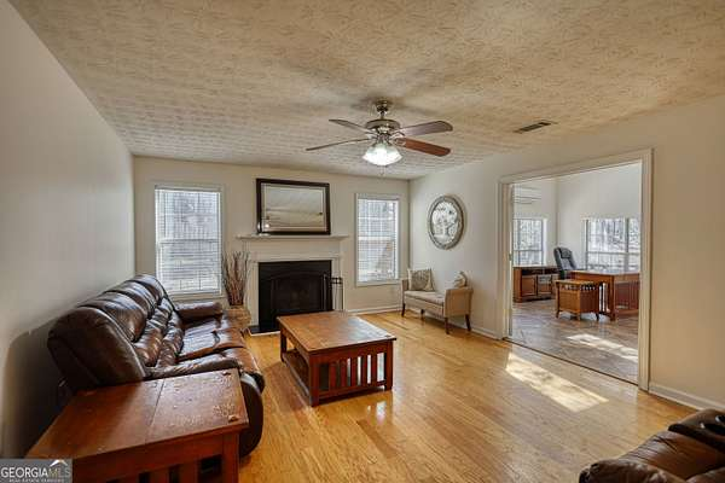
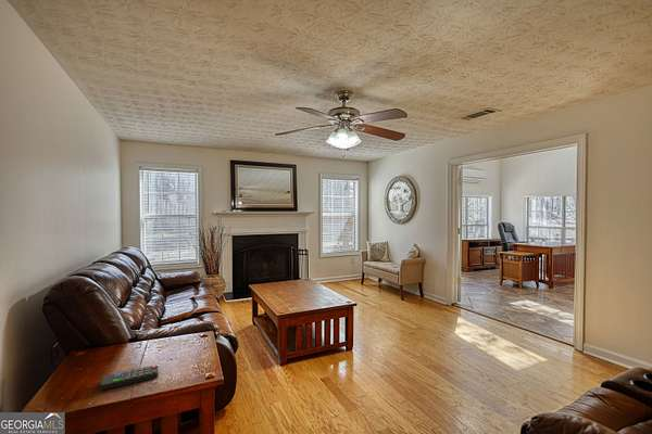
+ remote control [100,365,159,392]
